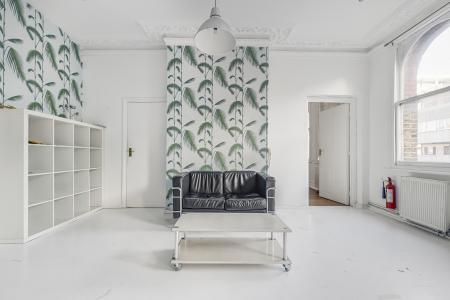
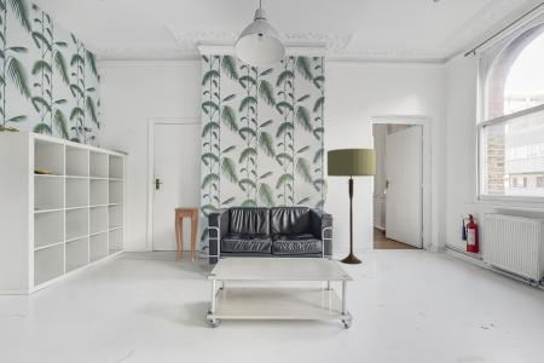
+ floor lamp [326,148,377,265]
+ side table [173,206,199,263]
